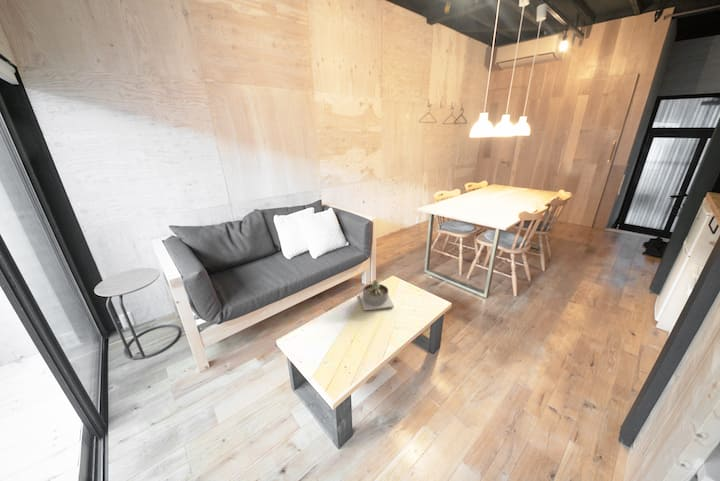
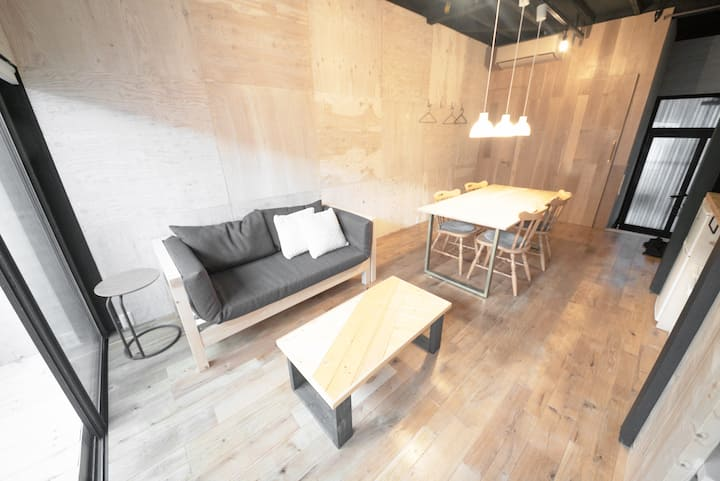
- succulent planter [358,279,395,312]
